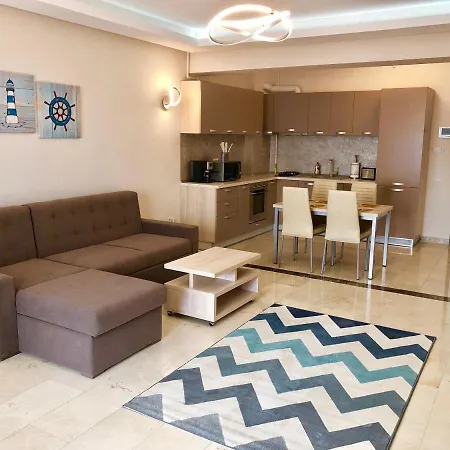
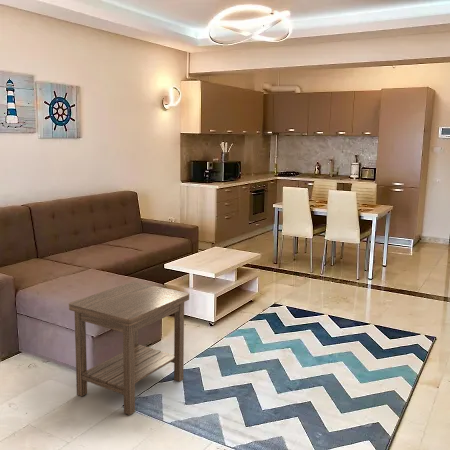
+ side table [68,281,190,416]
